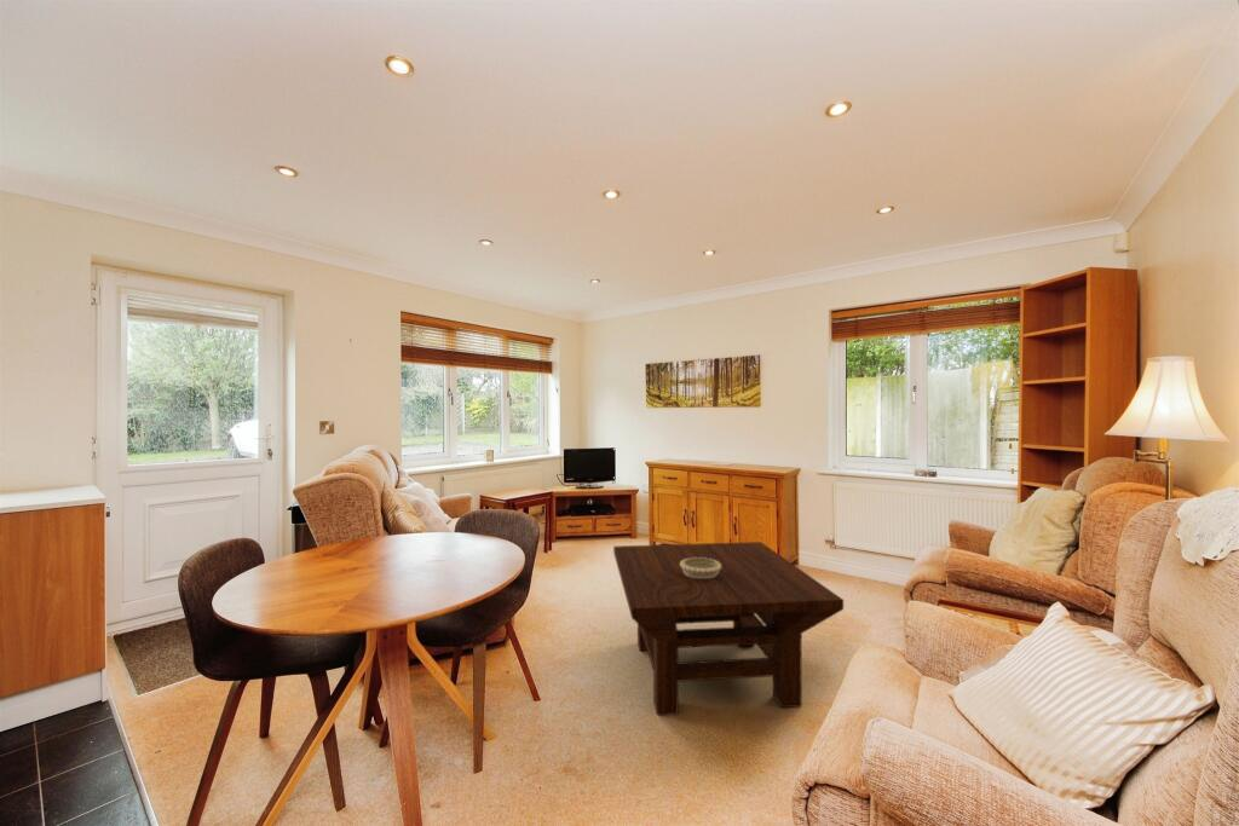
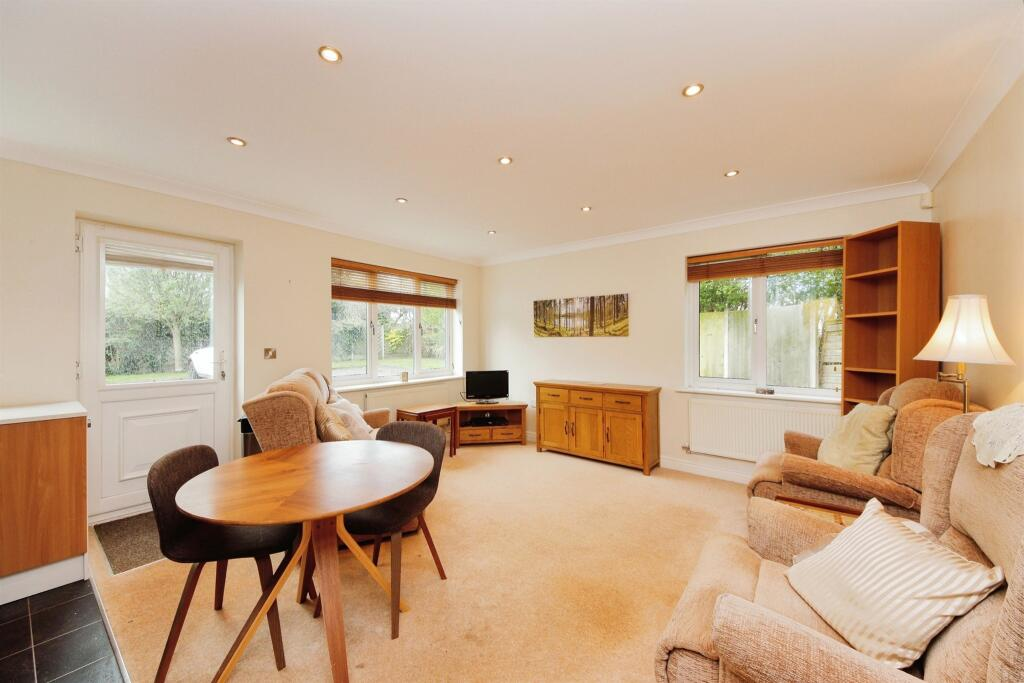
- coffee table [612,541,845,716]
- decorative bowl [680,558,721,578]
